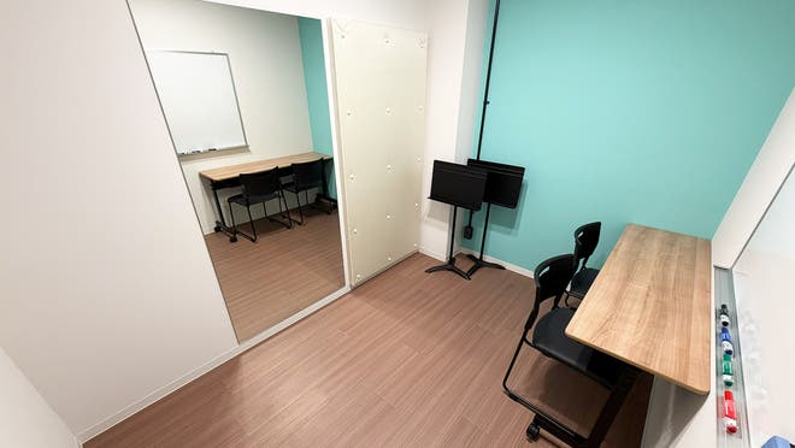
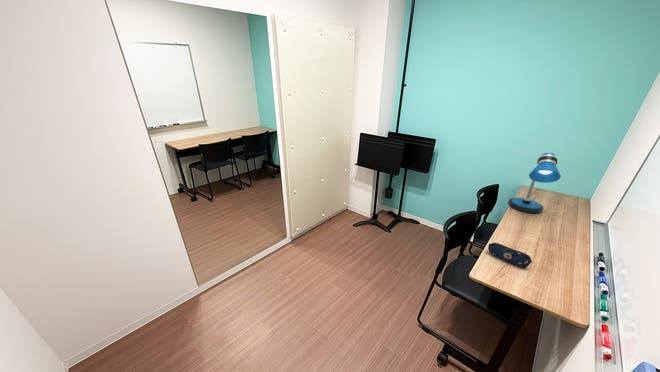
+ pencil case [487,242,533,269]
+ desk lamp [507,152,562,215]
